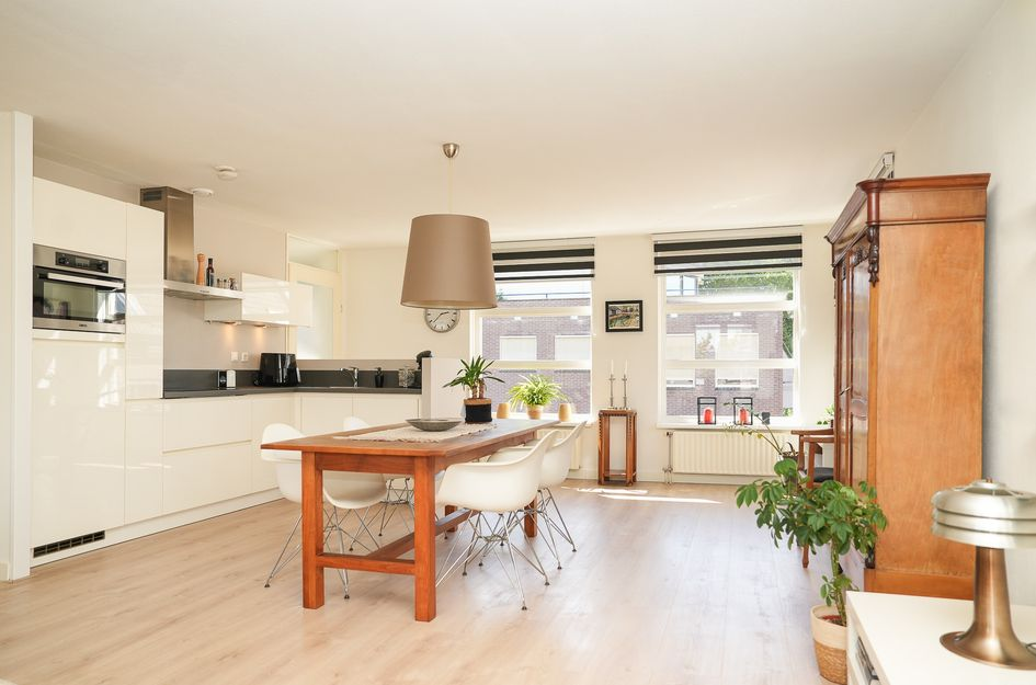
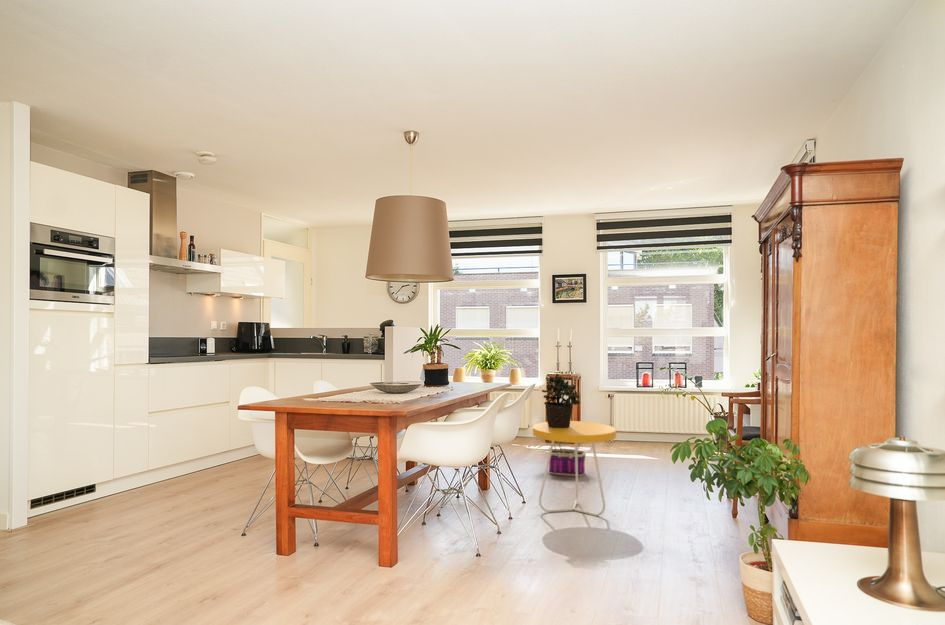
+ basket [547,442,587,477]
+ side table [532,420,617,517]
+ potted plant [541,373,581,428]
